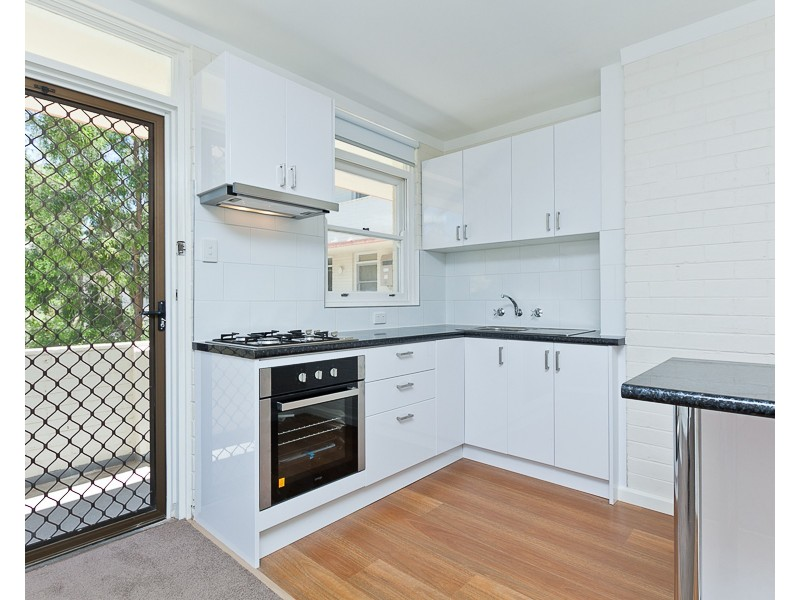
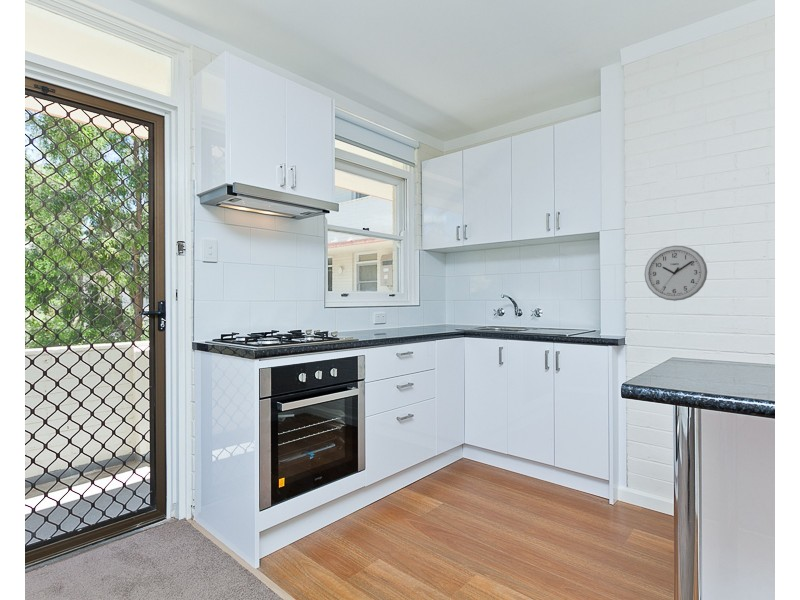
+ wall clock [643,245,708,302]
